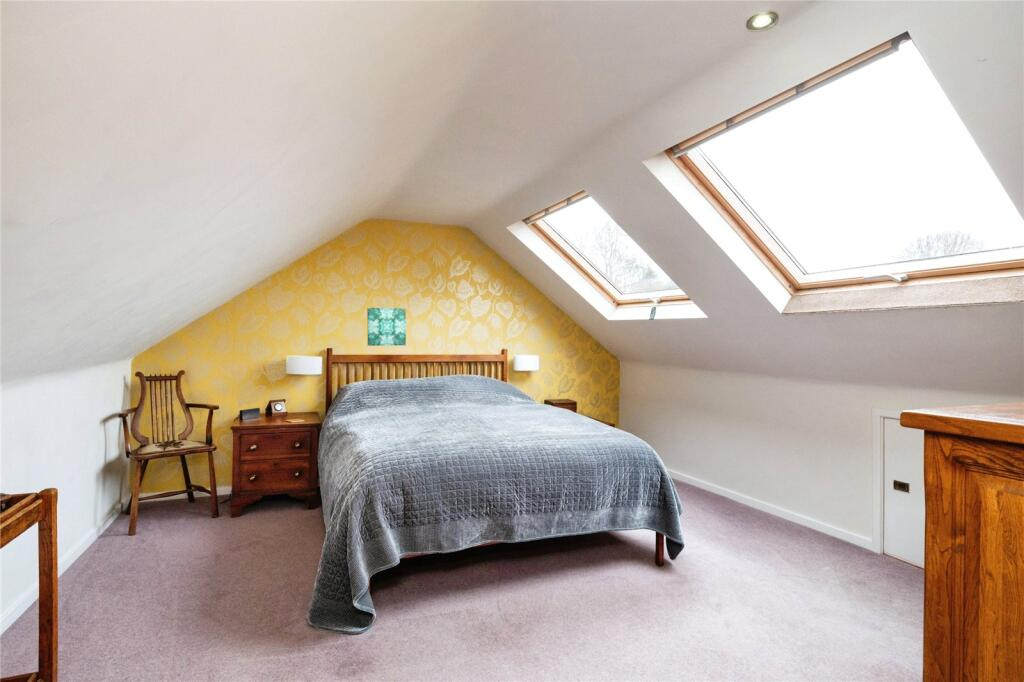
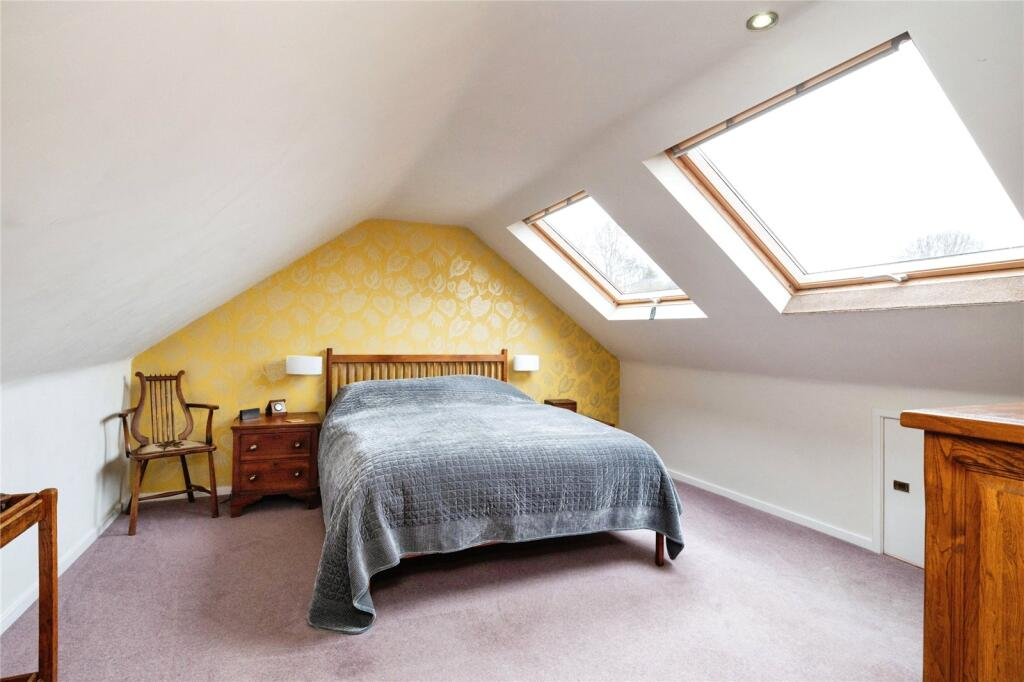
- wall art [366,307,407,347]
